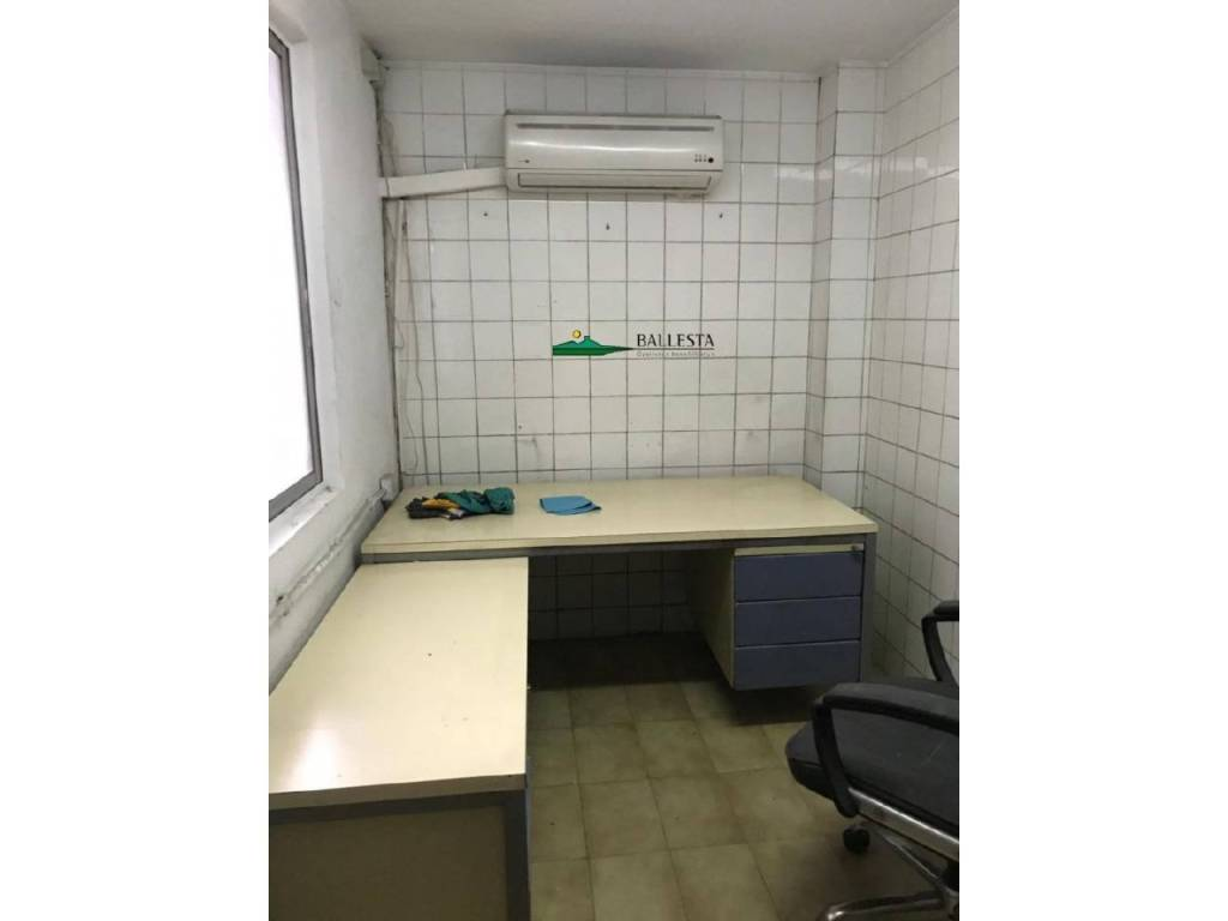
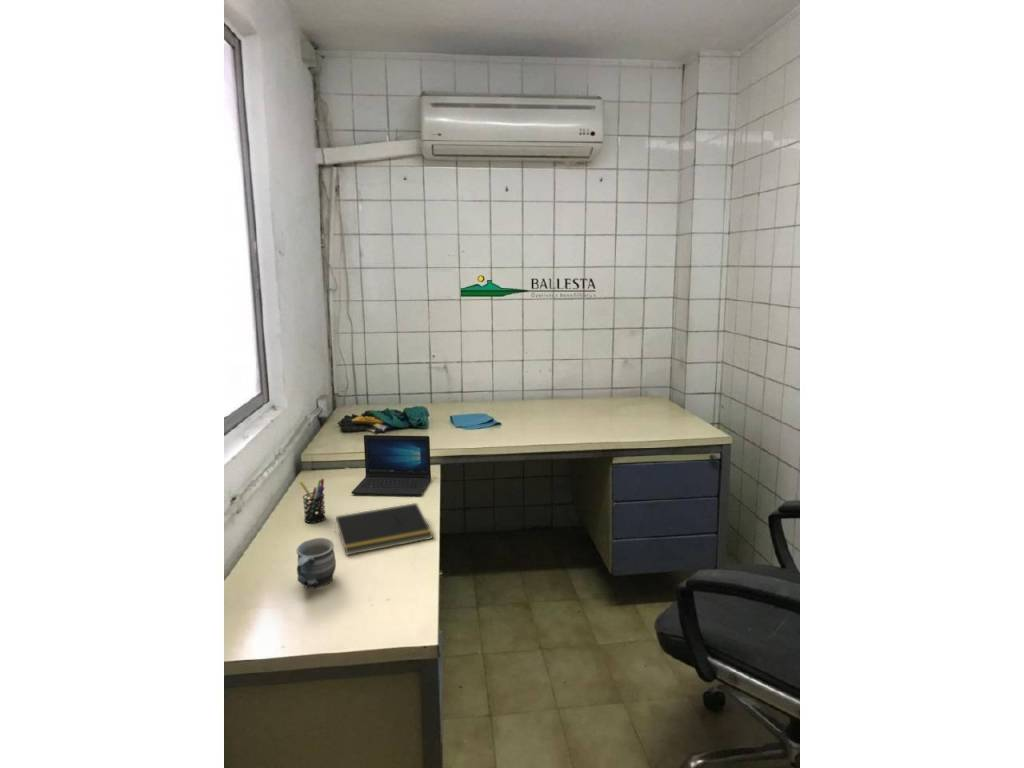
+ mug [295,537,337,590]
+ pen holder [299,478,327,524]
+ laptop [350,434,432,496]
+ notepad [334,502,434,556]
